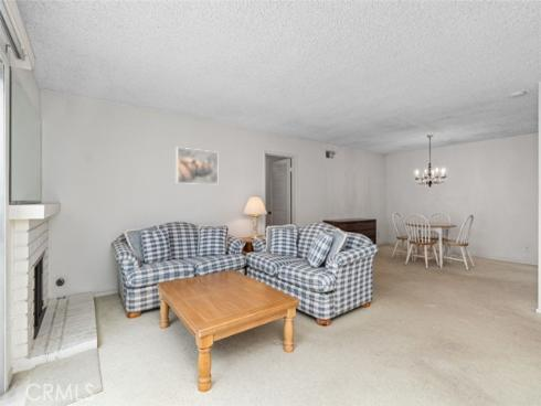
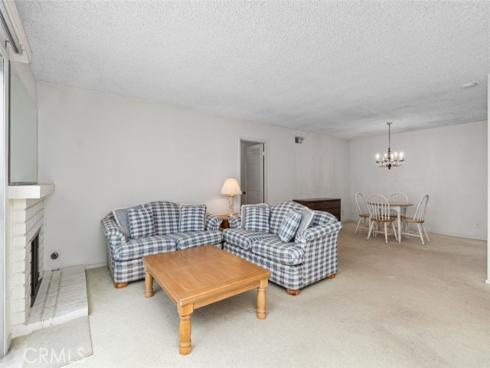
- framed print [174,147,219,185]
